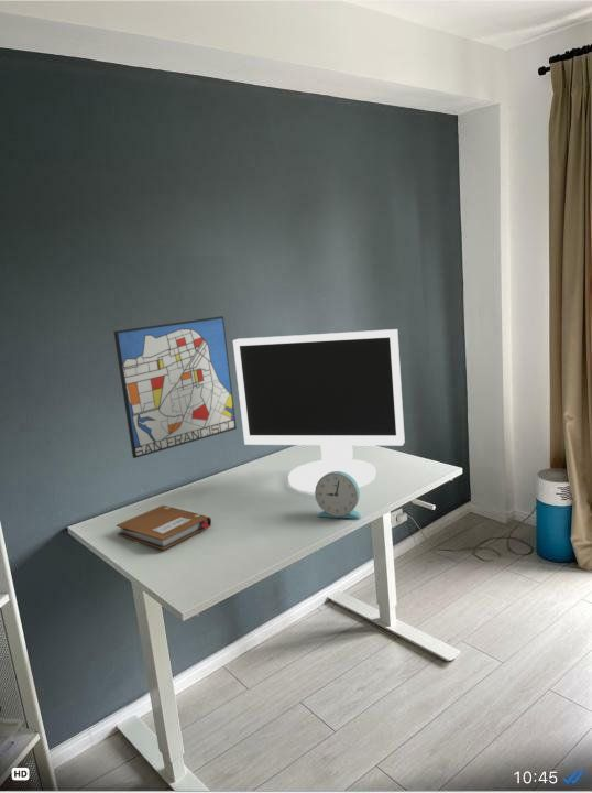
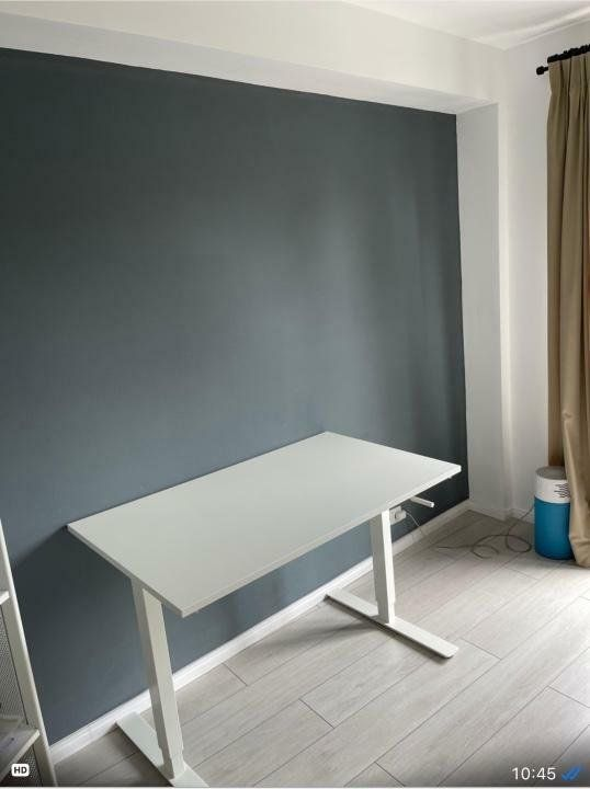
- notebook [116,504,212,551]
- alarm clock [314,471,362,519]
- wall art [113,315,238,459]
- monitor [232,328,406,493]
